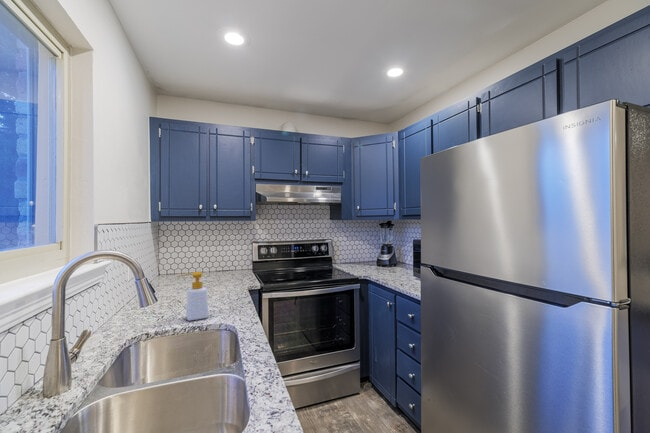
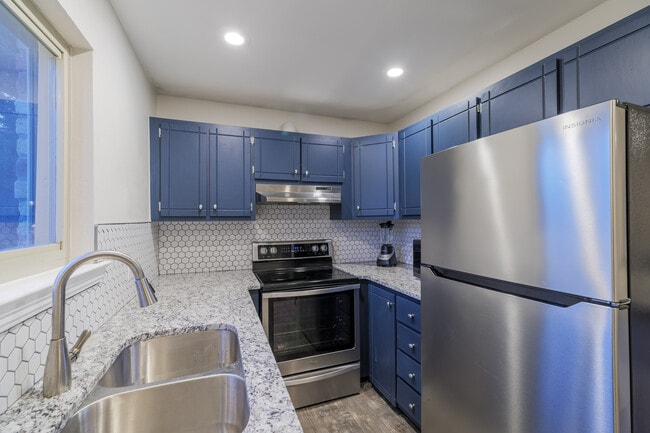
- soap bottle [176,271,210,322]
